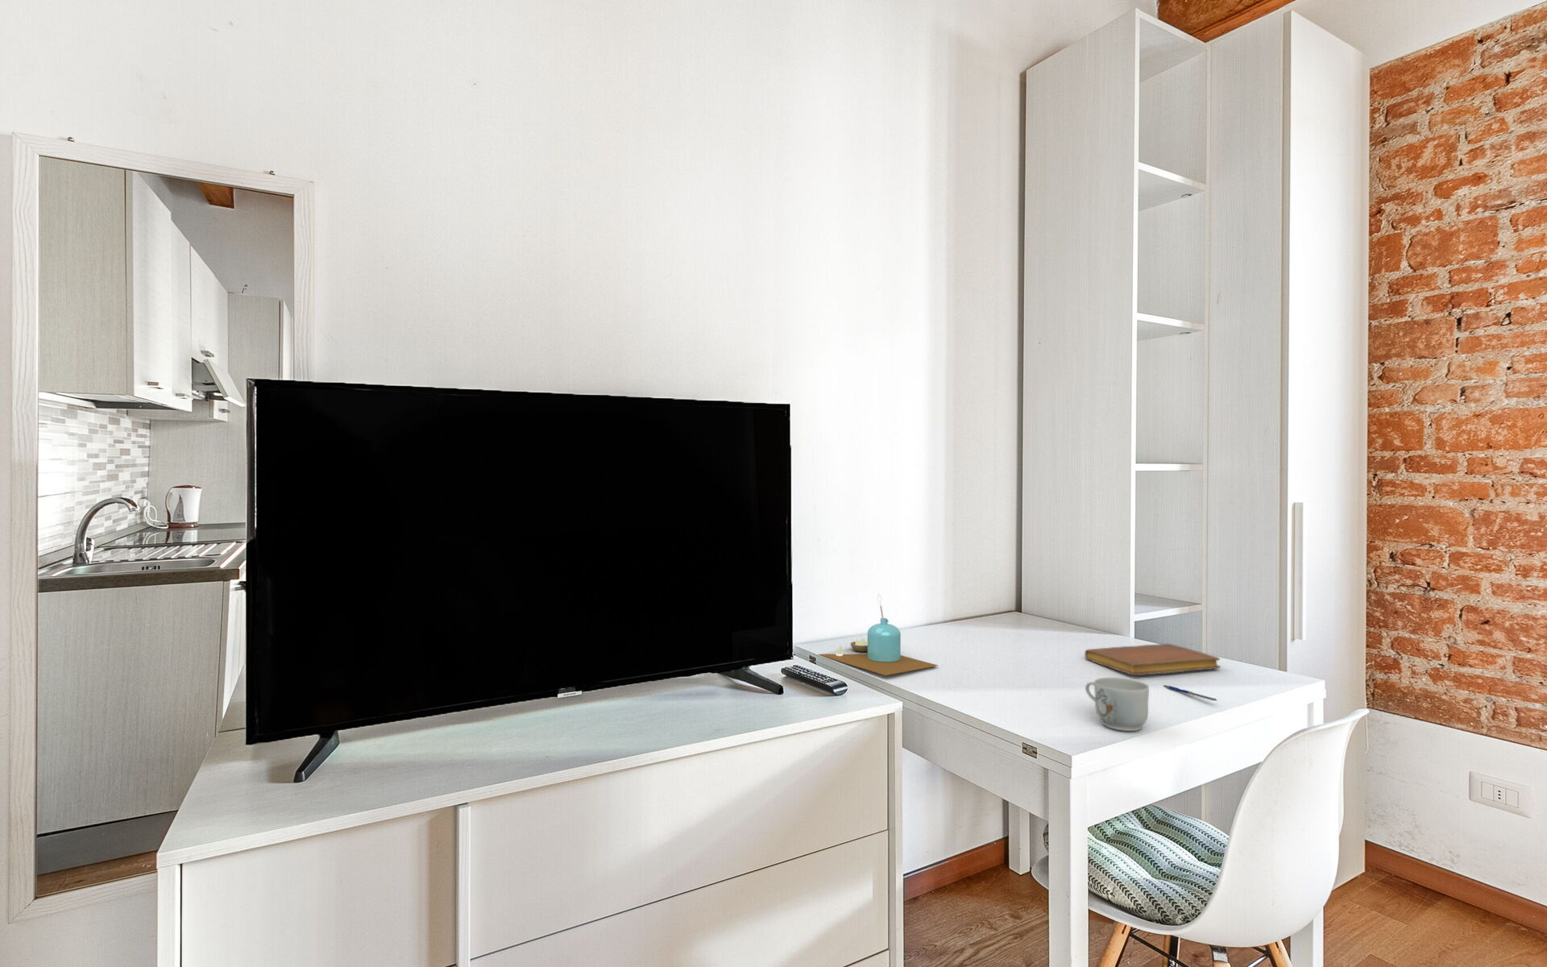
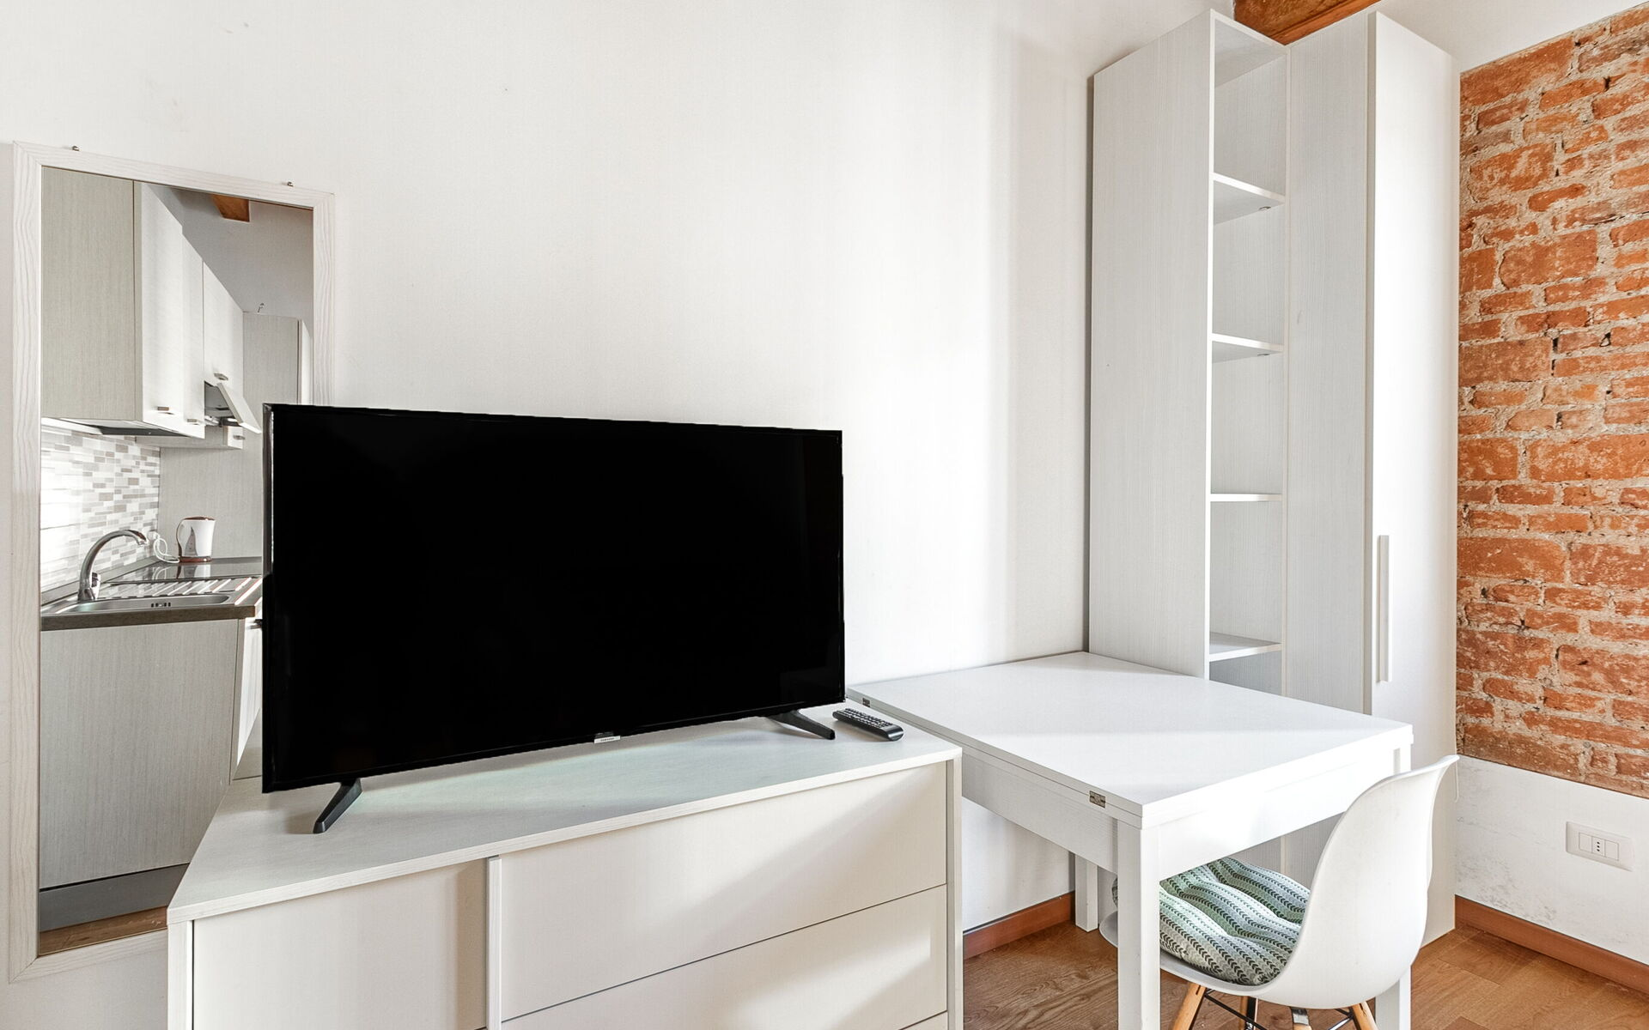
- pen [1163,684,1218,702]
- mug [1085,677,1149,732]
- candle [817,593,939,676]
- notebook [1084,643,1222,676]
